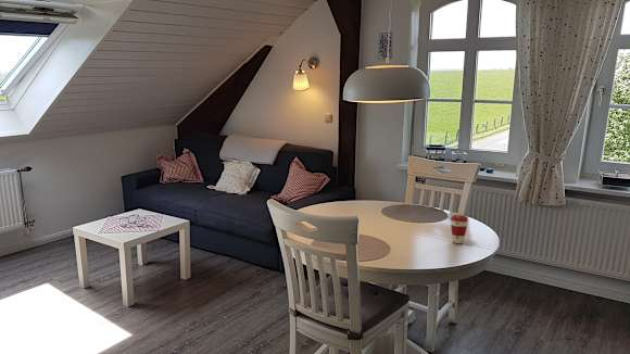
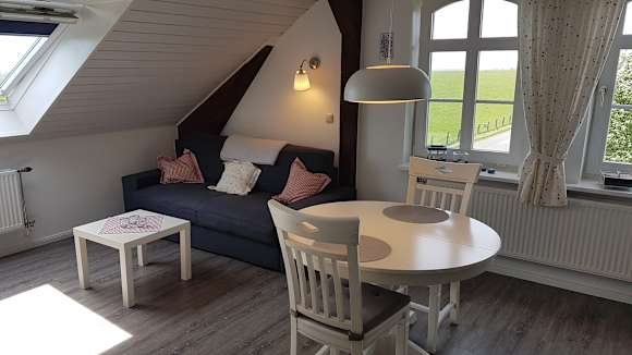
- coffee cup [450,214,469,244]
